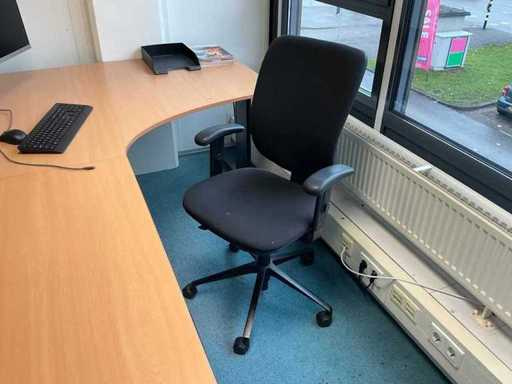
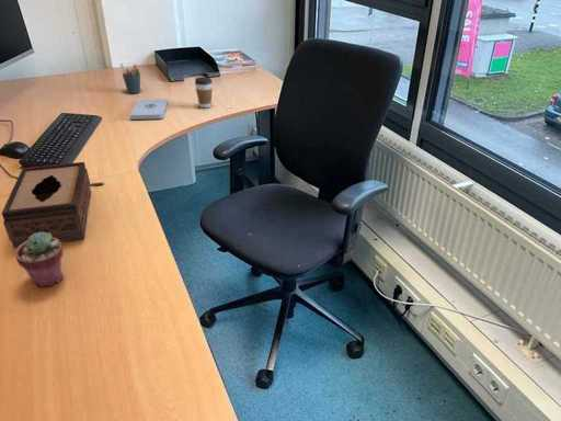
+ notepad [128,98,170,121]
+ coffee cup [194,76,214,109]
+ pen holder [119,62,141,94]
+ tissue box [1,161,92,249]
+ potted succulent [14,232,64,288]
